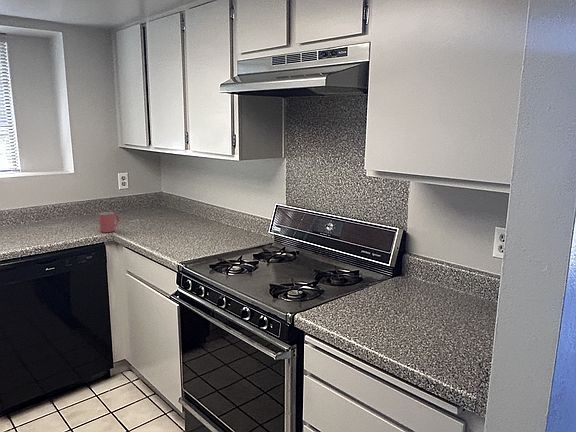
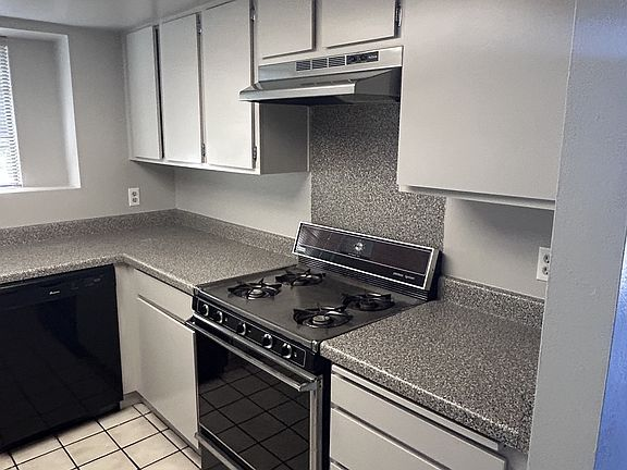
- mug [98,211,120,233]
